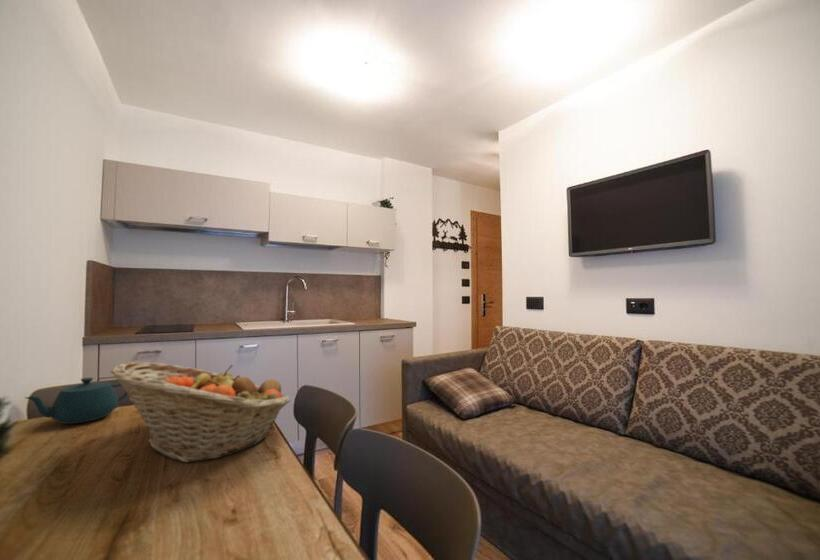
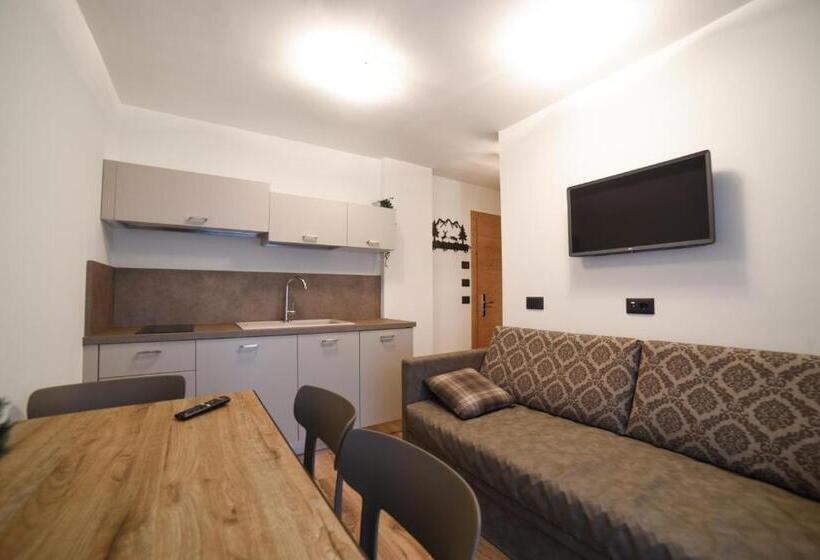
- teapot [24,376,128,425]
- fruit basket [110,361,291,463]
